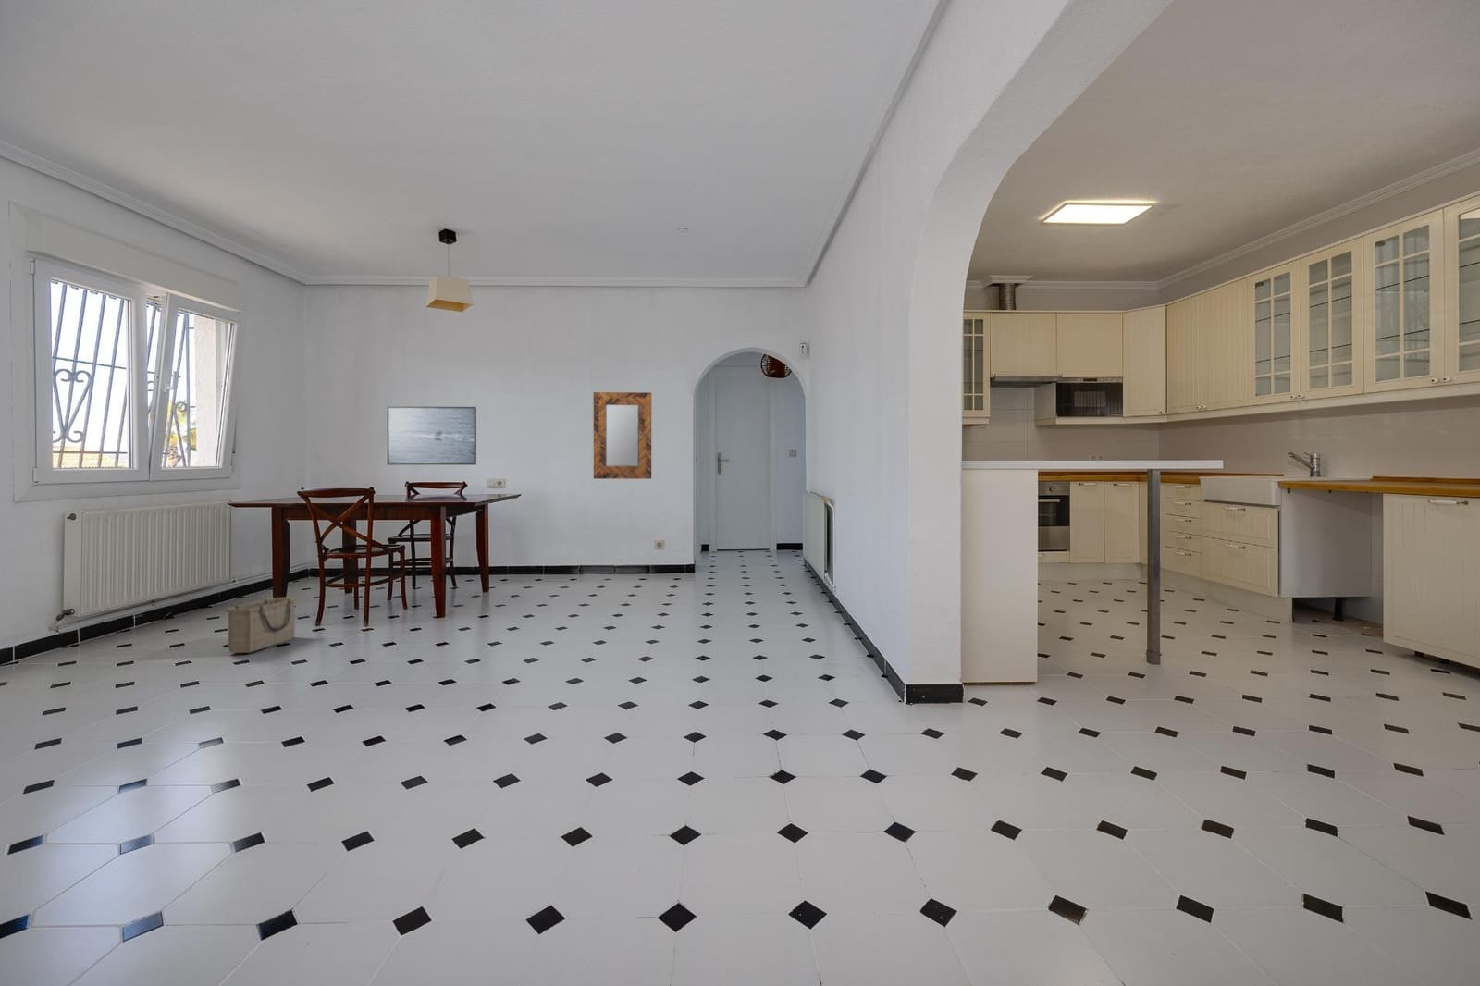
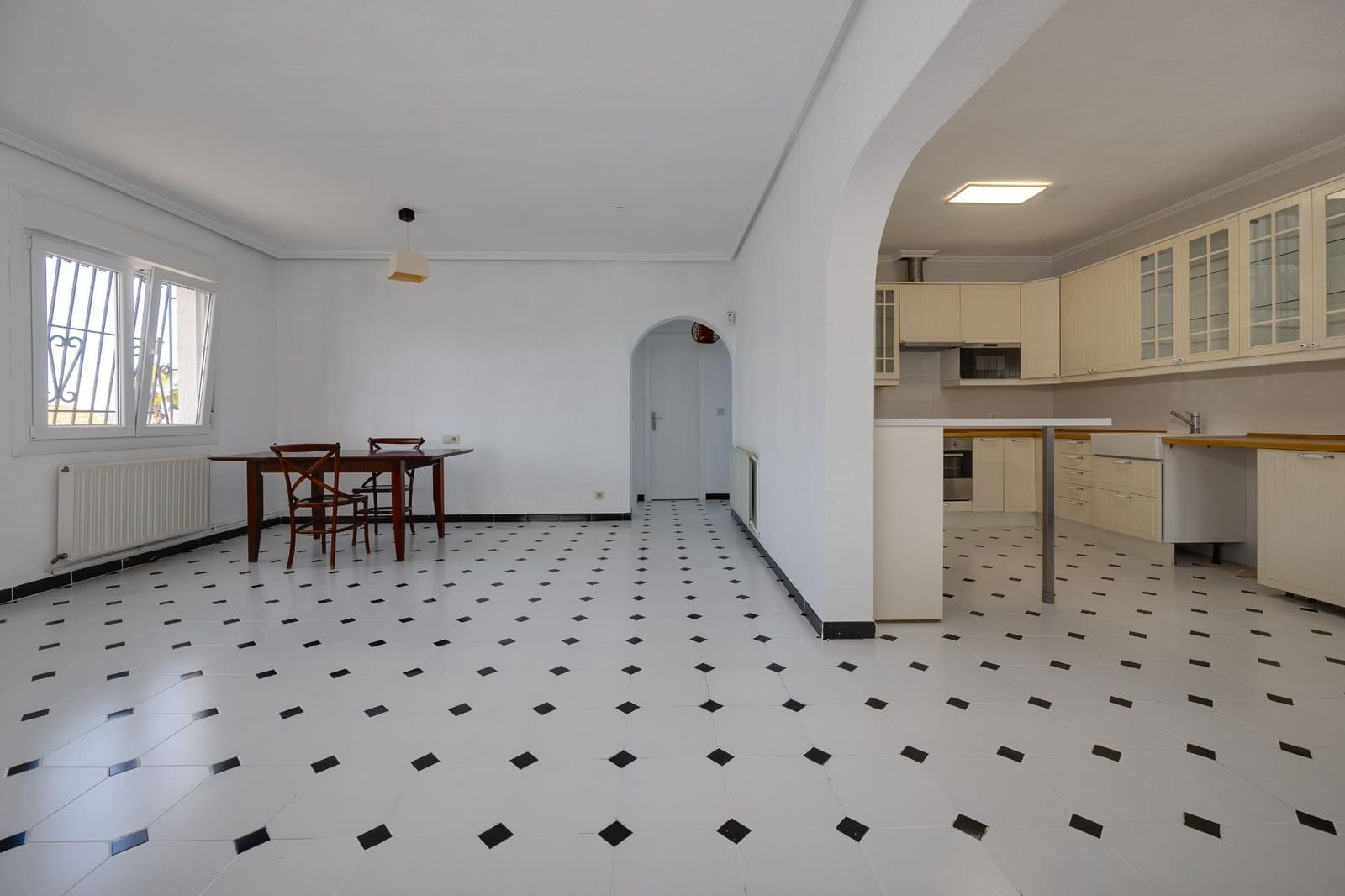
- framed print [386,406,478,467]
- home mirror [593,392,653,480]
- basket [224,596,298,654]
